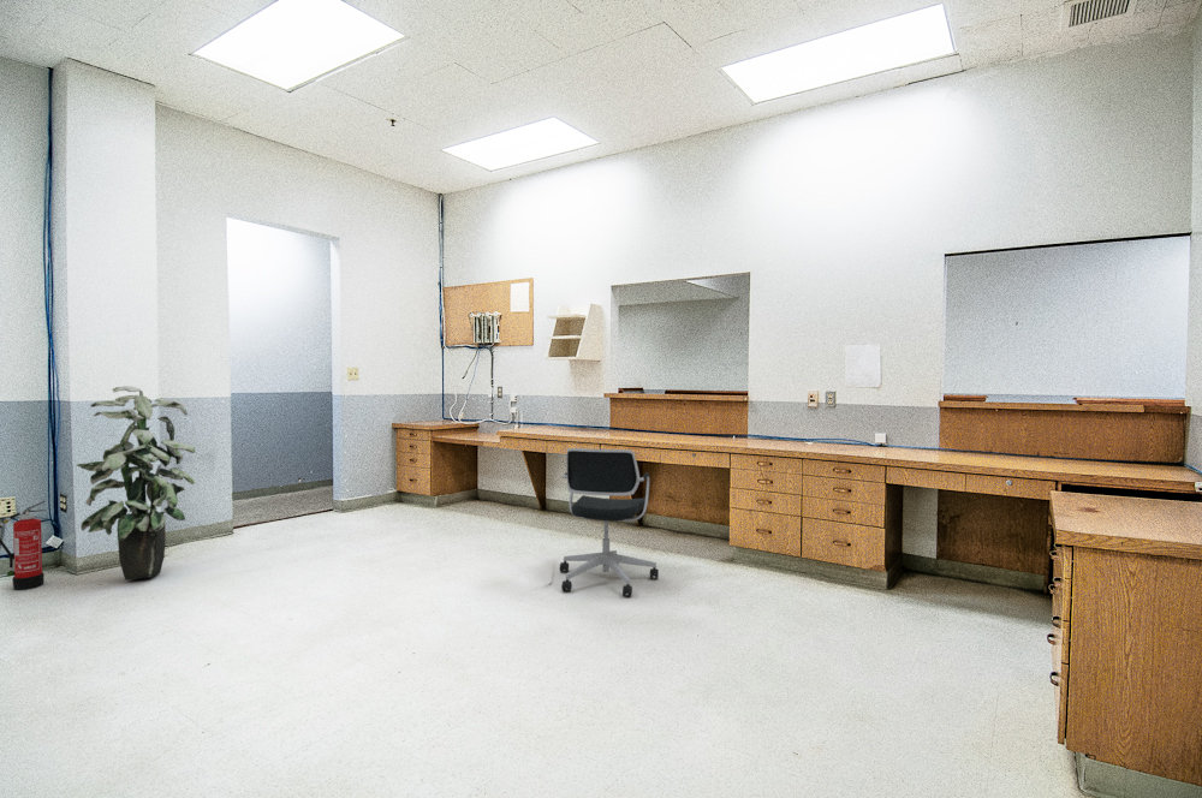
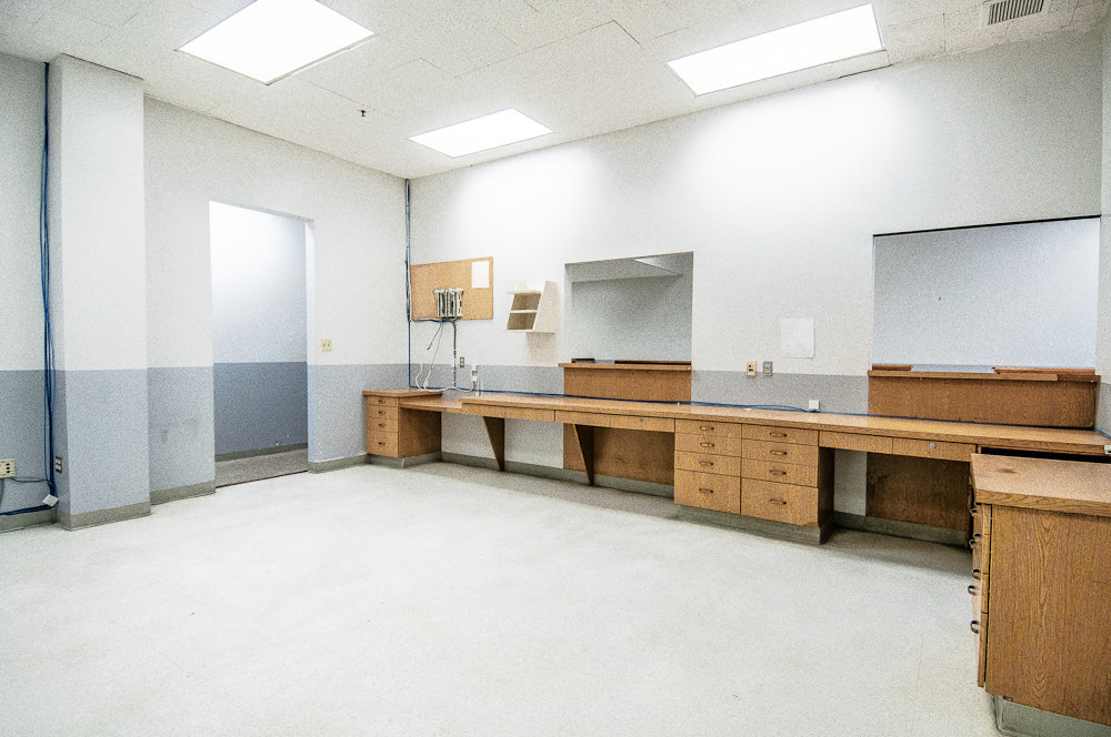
- fire extinguisher [0,500,47,591]
- office chair [559,447,660,597]
- indoor plant [75,385,196,580]
